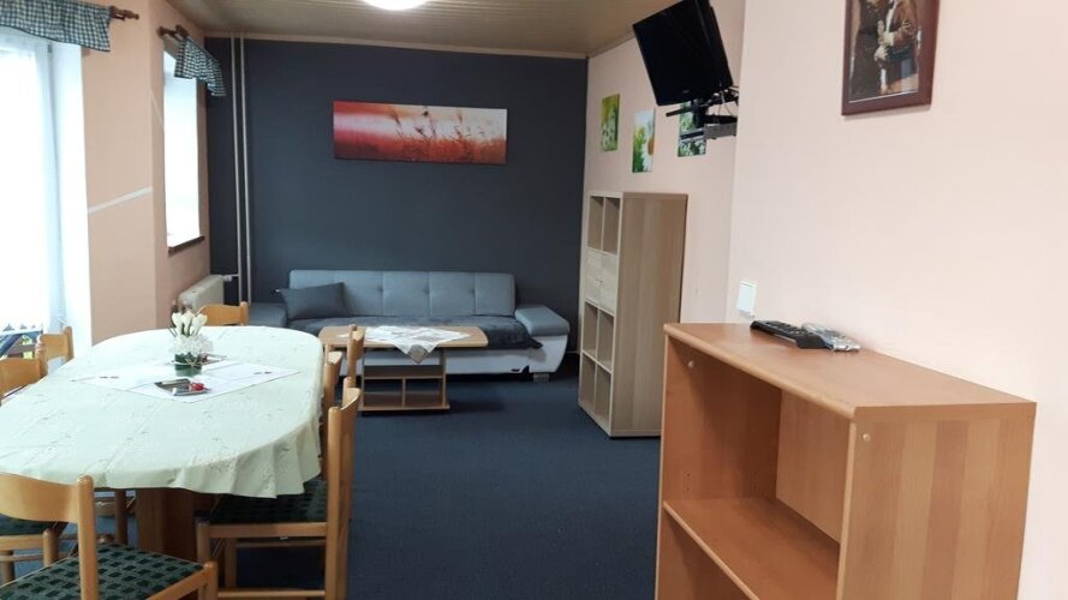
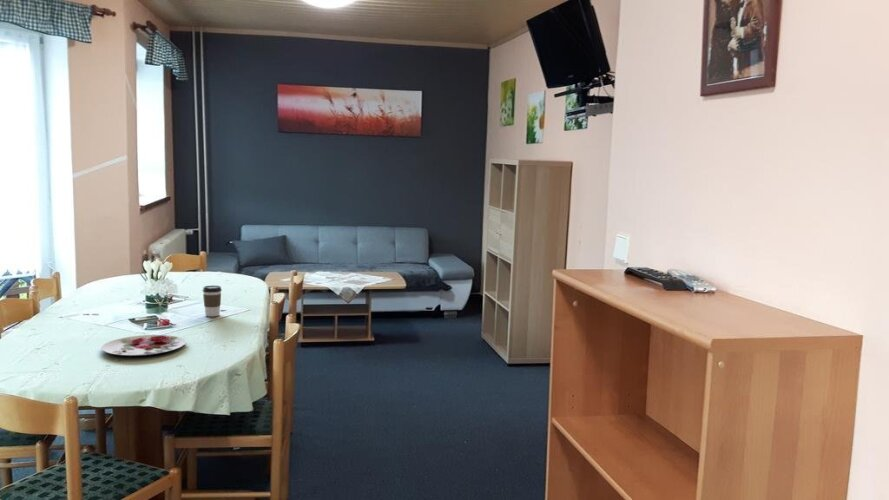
+ coffee cup [202,284,223,317]
+ plate [100,334,186,357]
